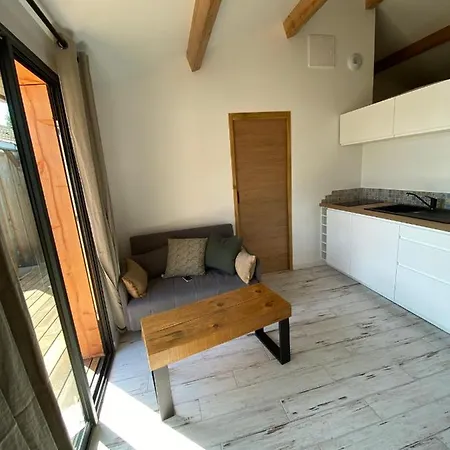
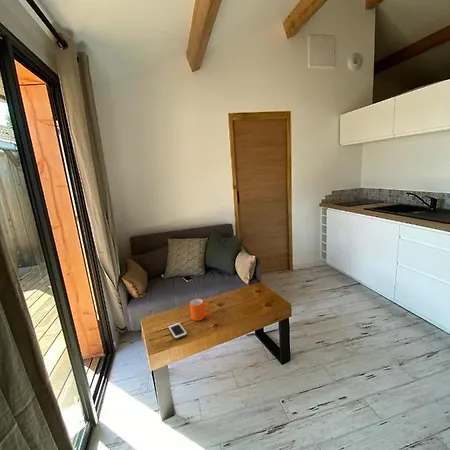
+ cell phone [167,322,188,340]
+ mug [189,298,211,322]
